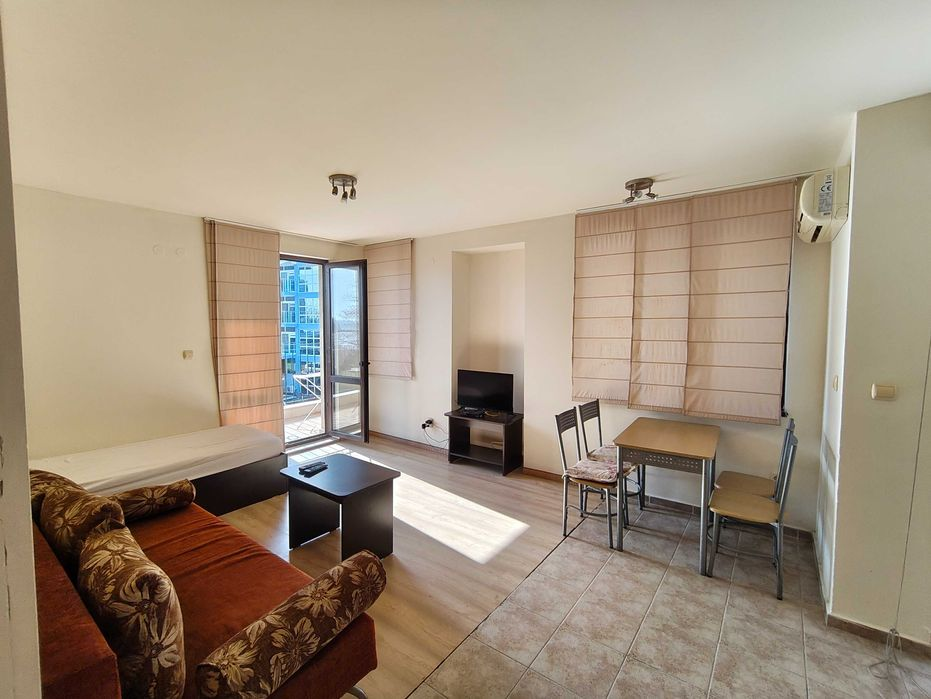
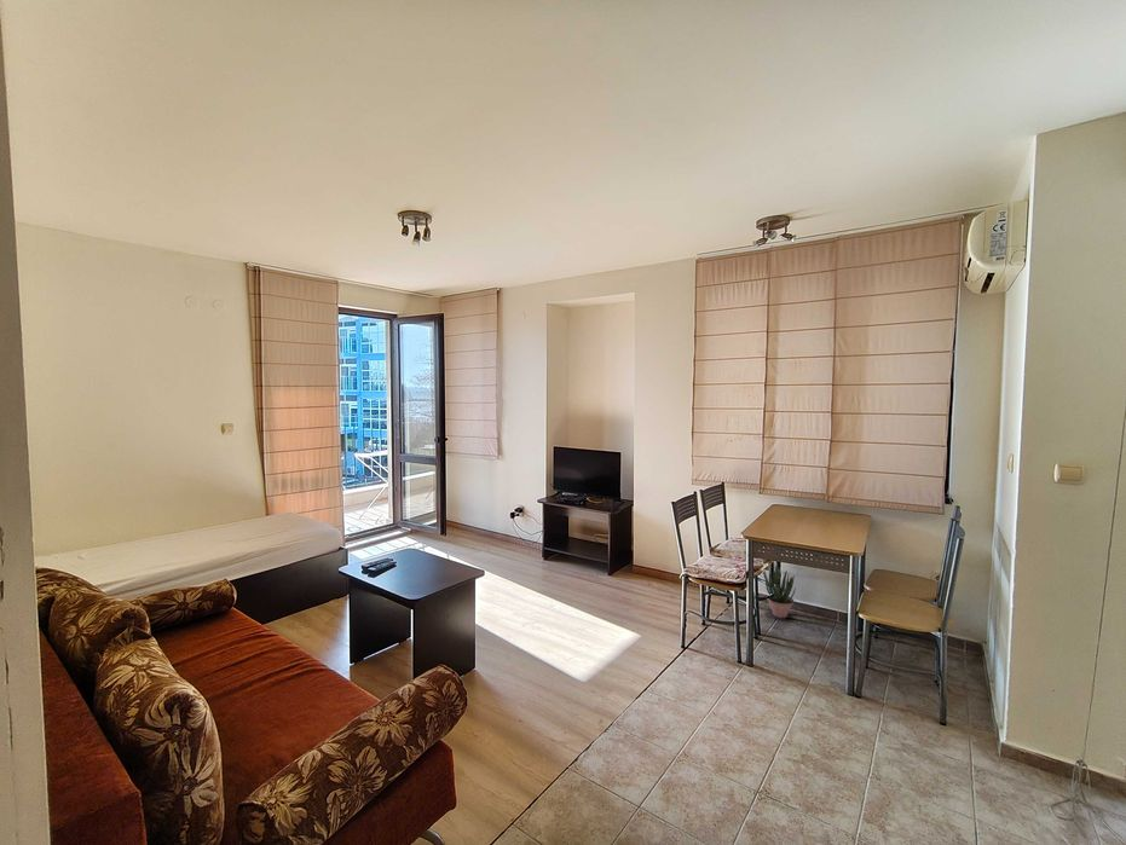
+ potted plant [762,562,797,619]
